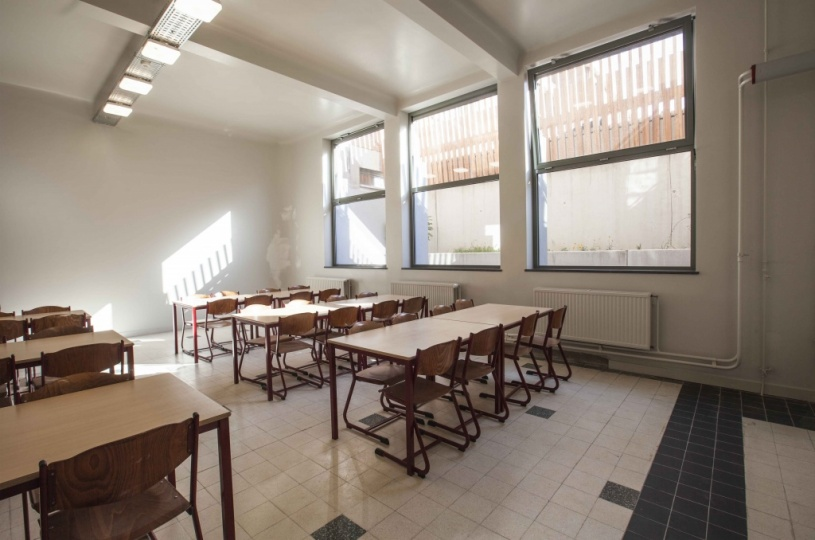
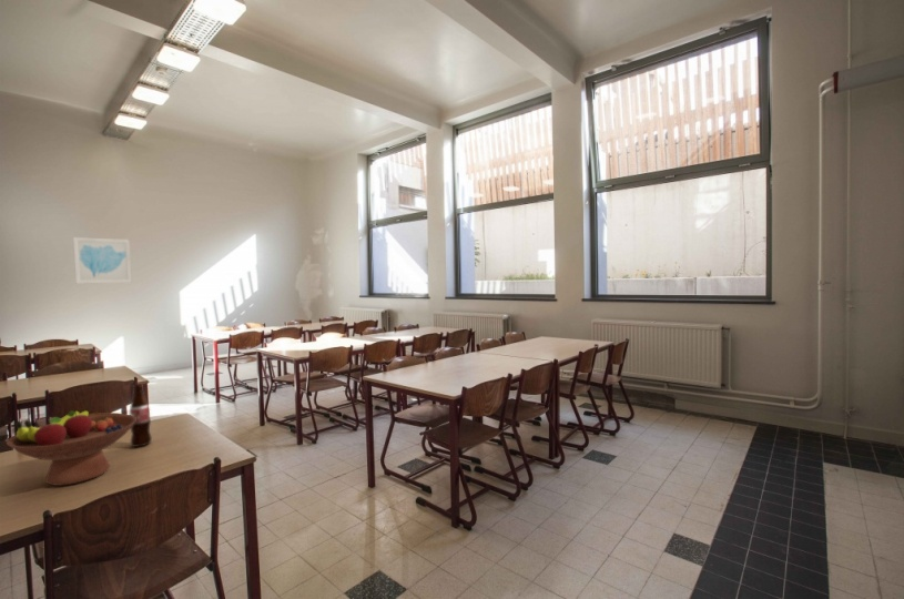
+ fruit bowl [6,409,136,487]
+ wall art [72,236,133,285]
+ bottle [129,384,153,448]
